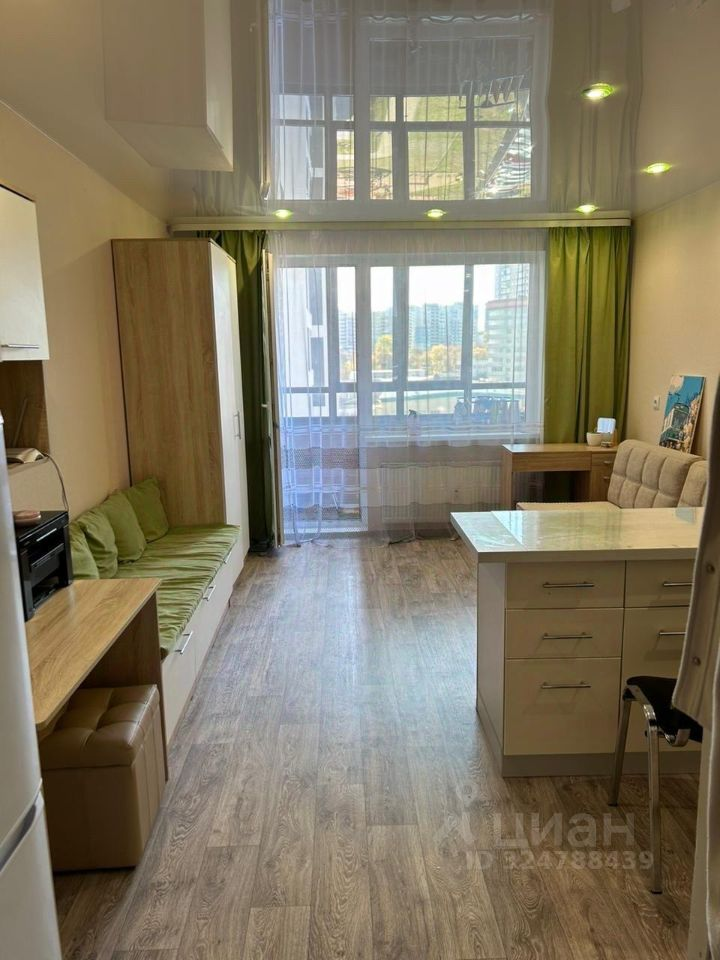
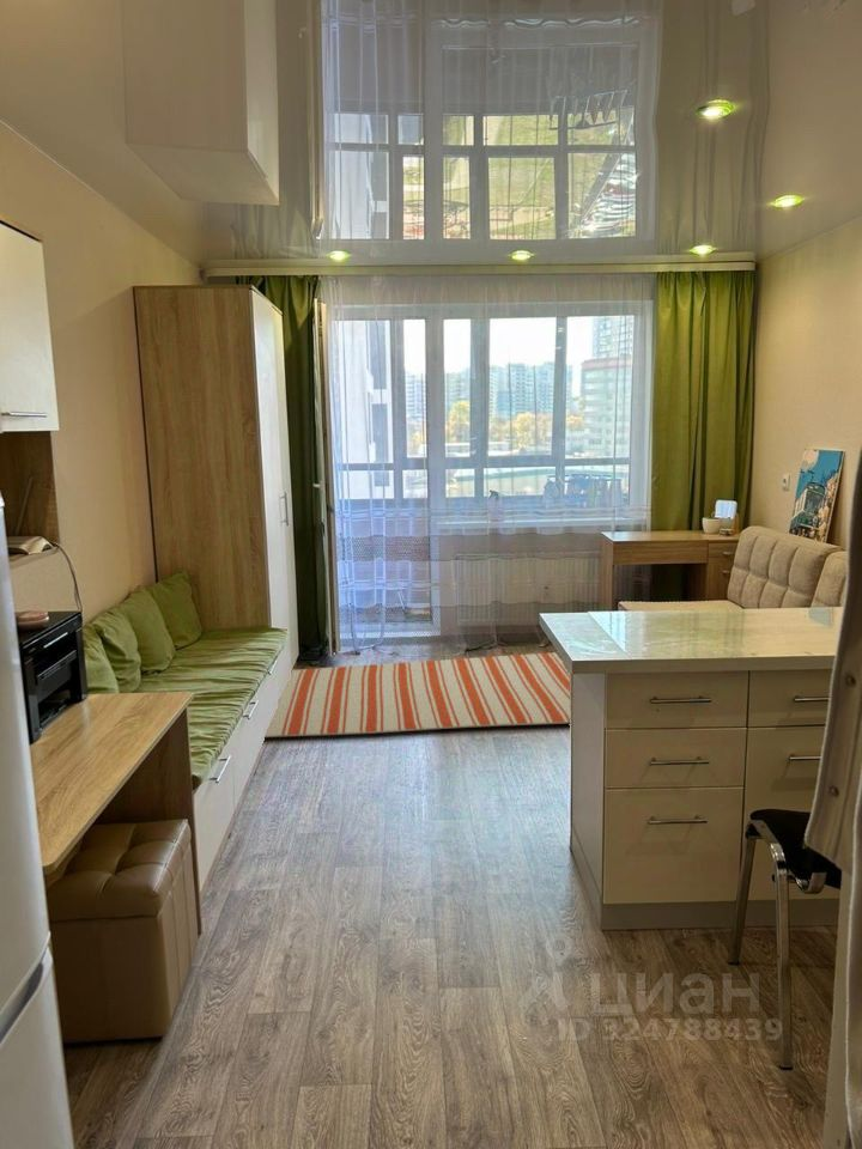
+ rug [263,651,571,738]
